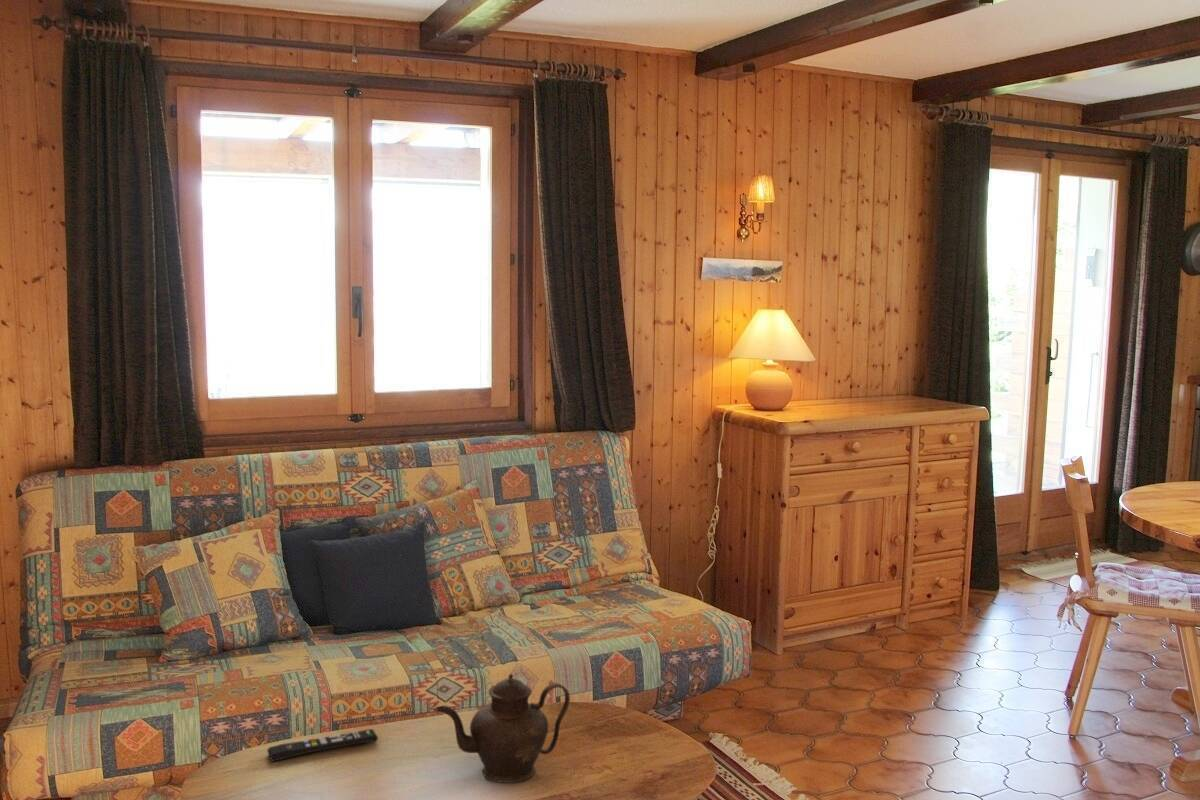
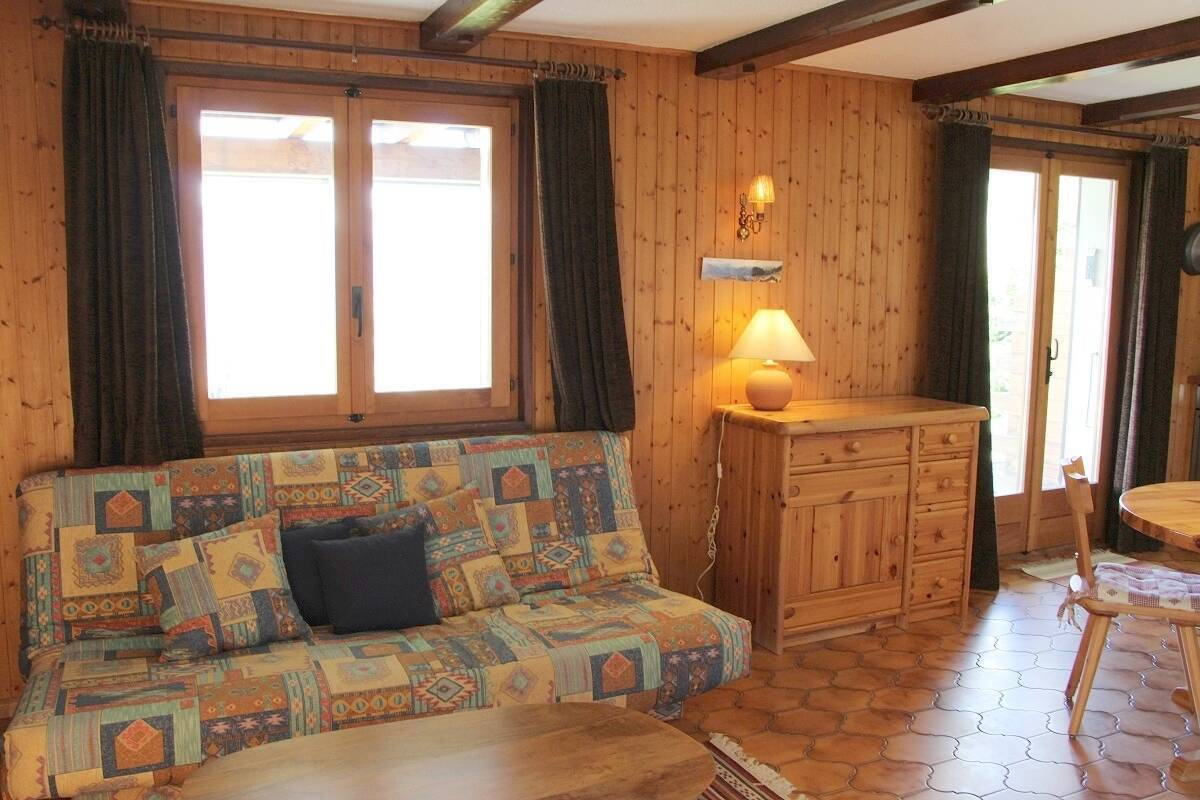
- teapot [433,673,571,784]
- remote control [266,728,379,763]
